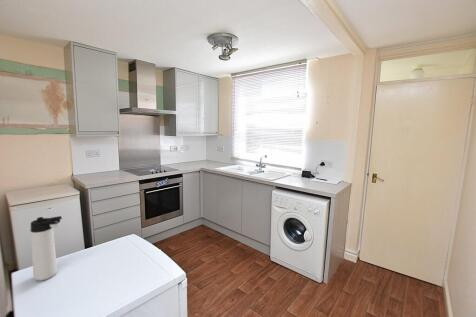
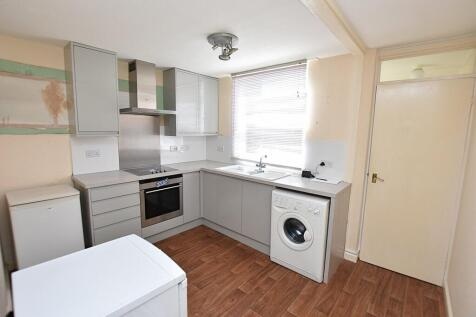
- thermos bottle [30,215,63,282]
